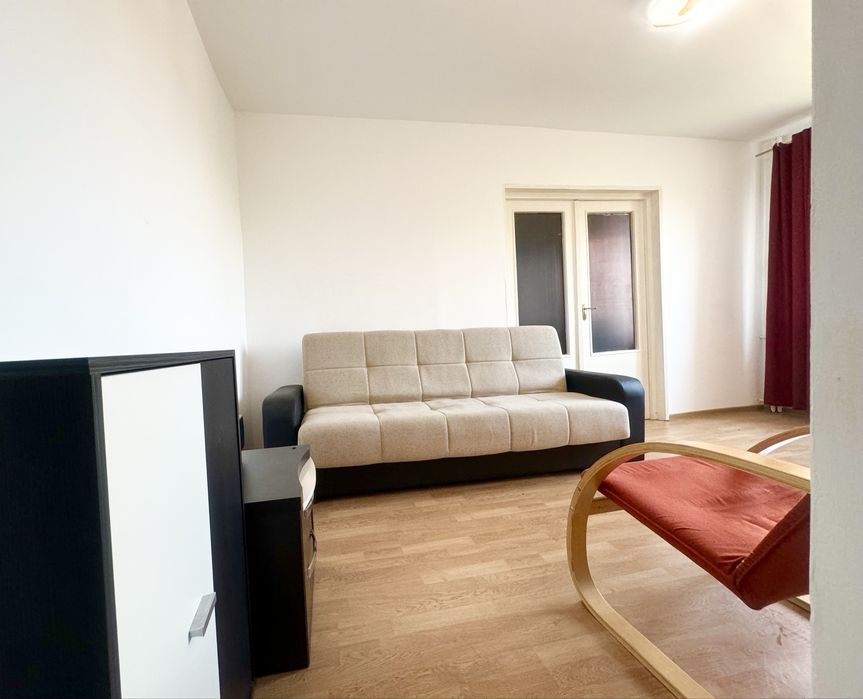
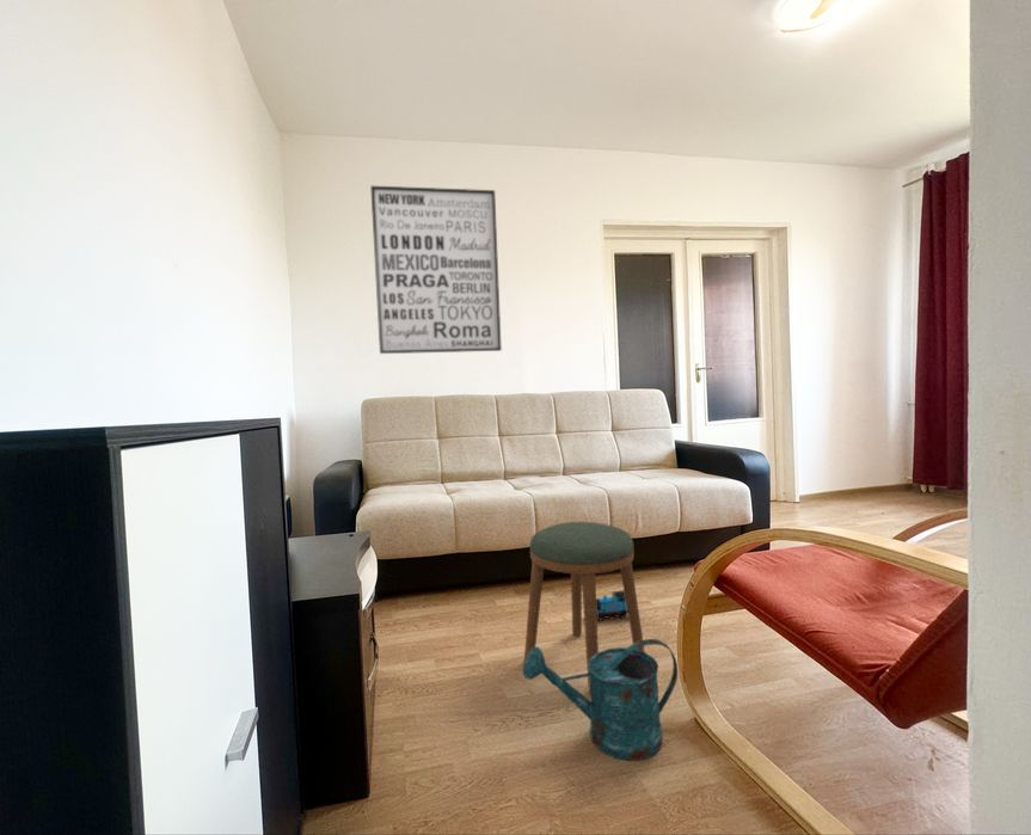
+ watering can [522,638,679,762]
+ toy train [582,589,628,622]
+ wall art [369,185,503,355]
+ stool [523,521,646,695]
